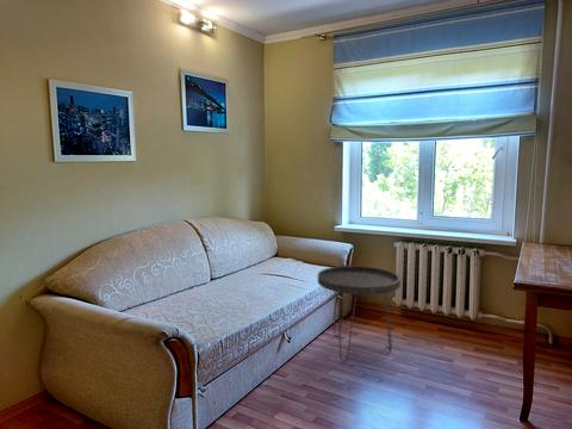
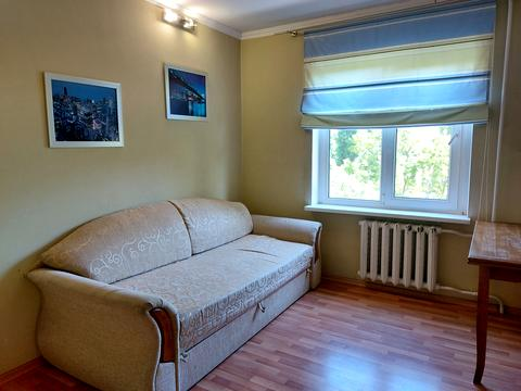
- side table [317,265,402,363]
